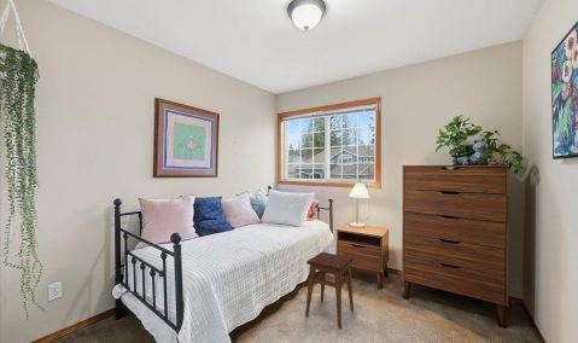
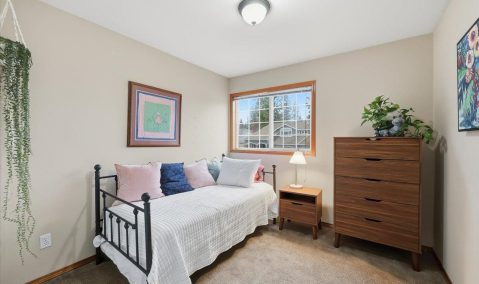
- stool [304,251,355,330]
